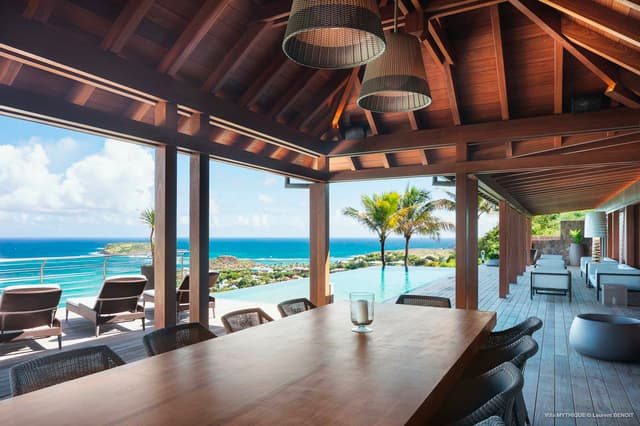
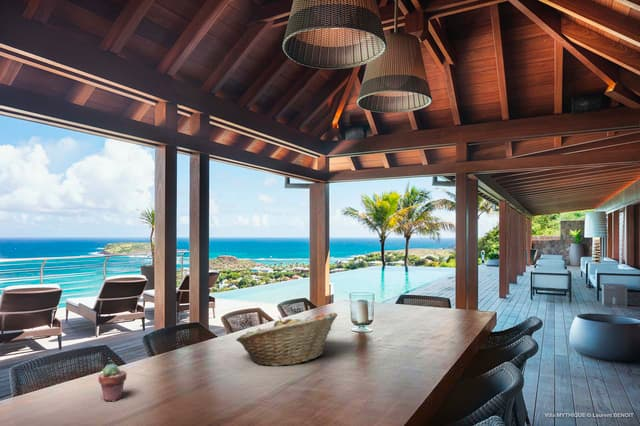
+ potted succulent [98,363,128,402]
+ fruit basket [235,312,338,367]
